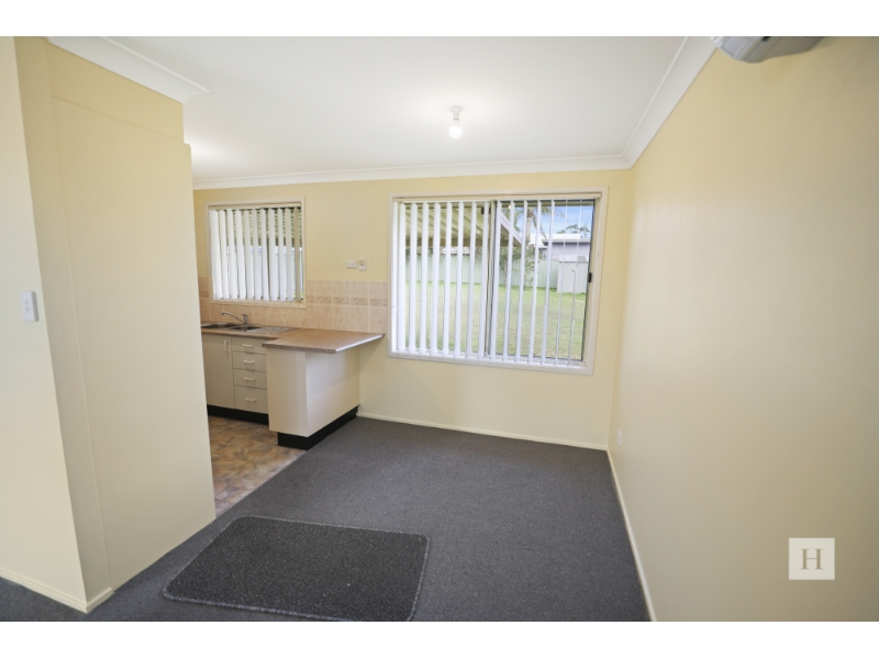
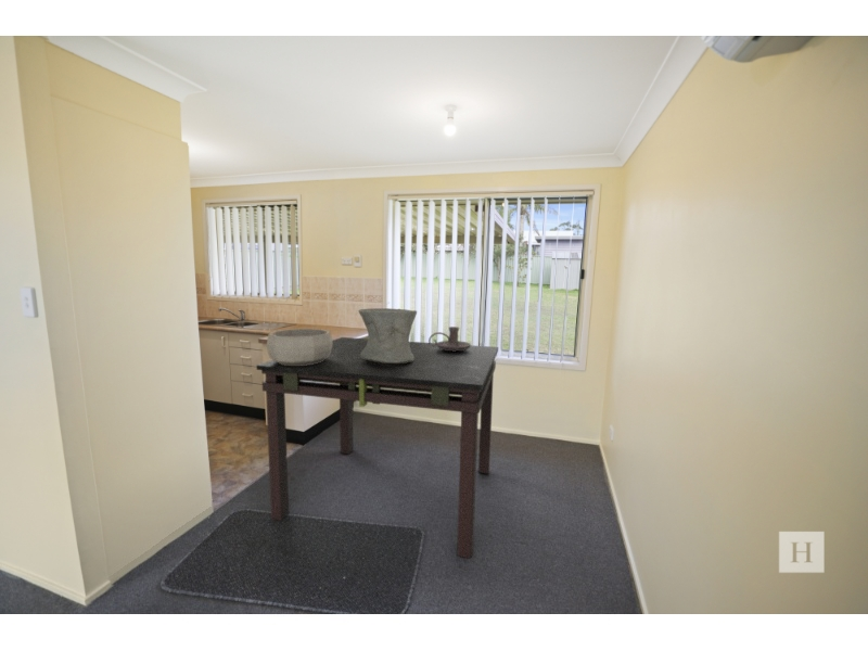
+ vase [357,307,418,362]
+ decorative bowl [266,328,333,366]
+ dining table [255,336,499,559]
+ candle holder [427,326,472,352]
